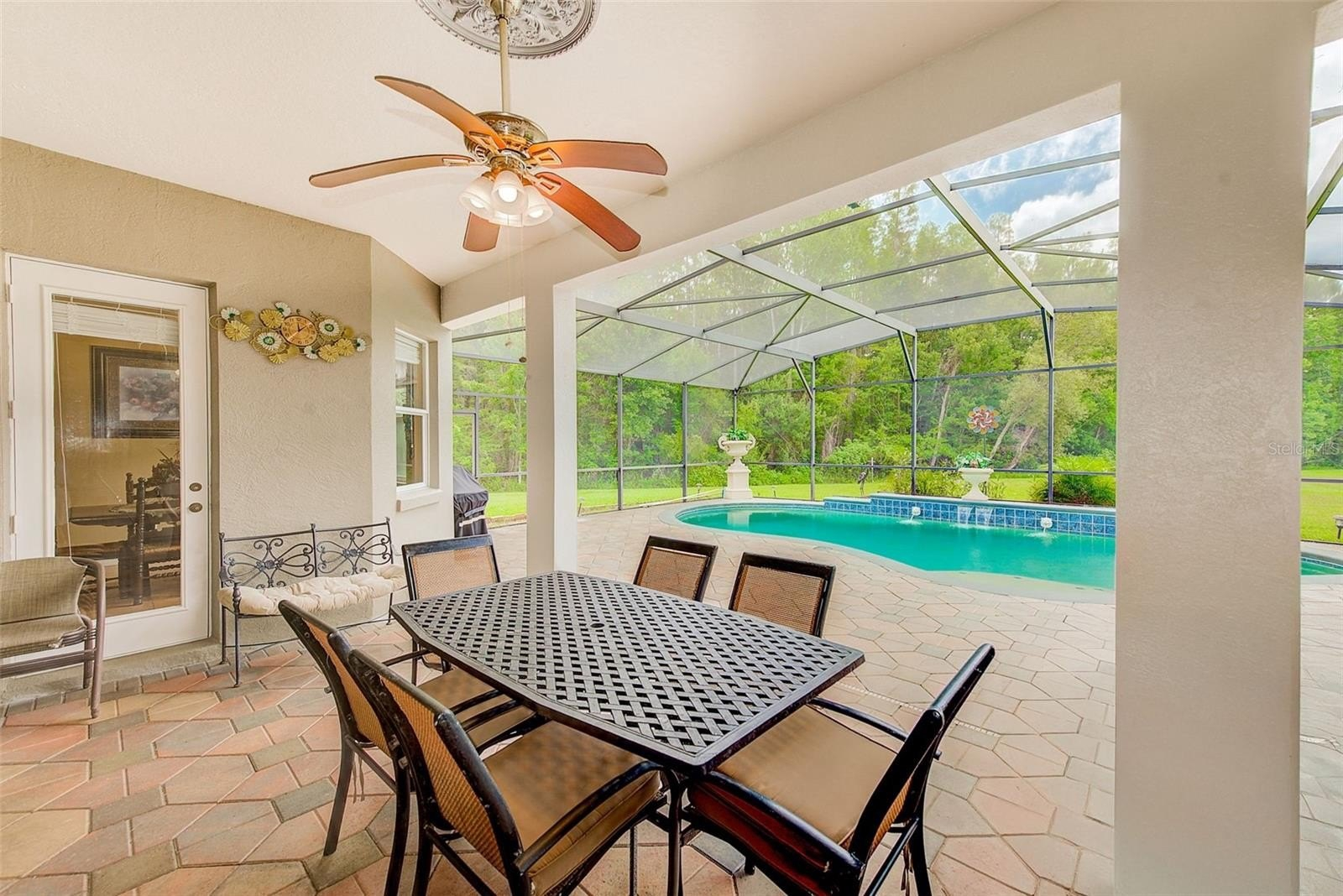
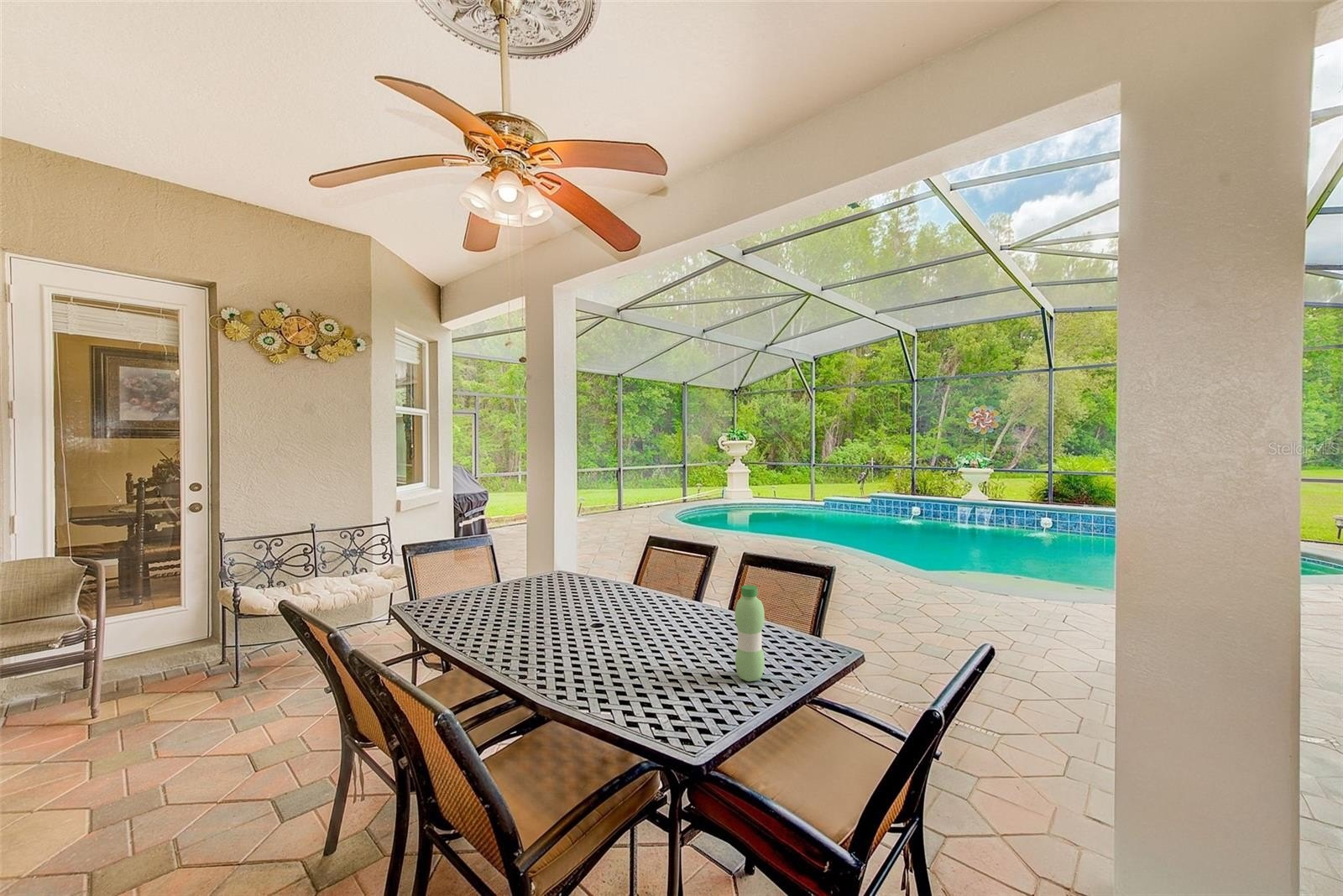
+ water bottle [734,584,766,682]
